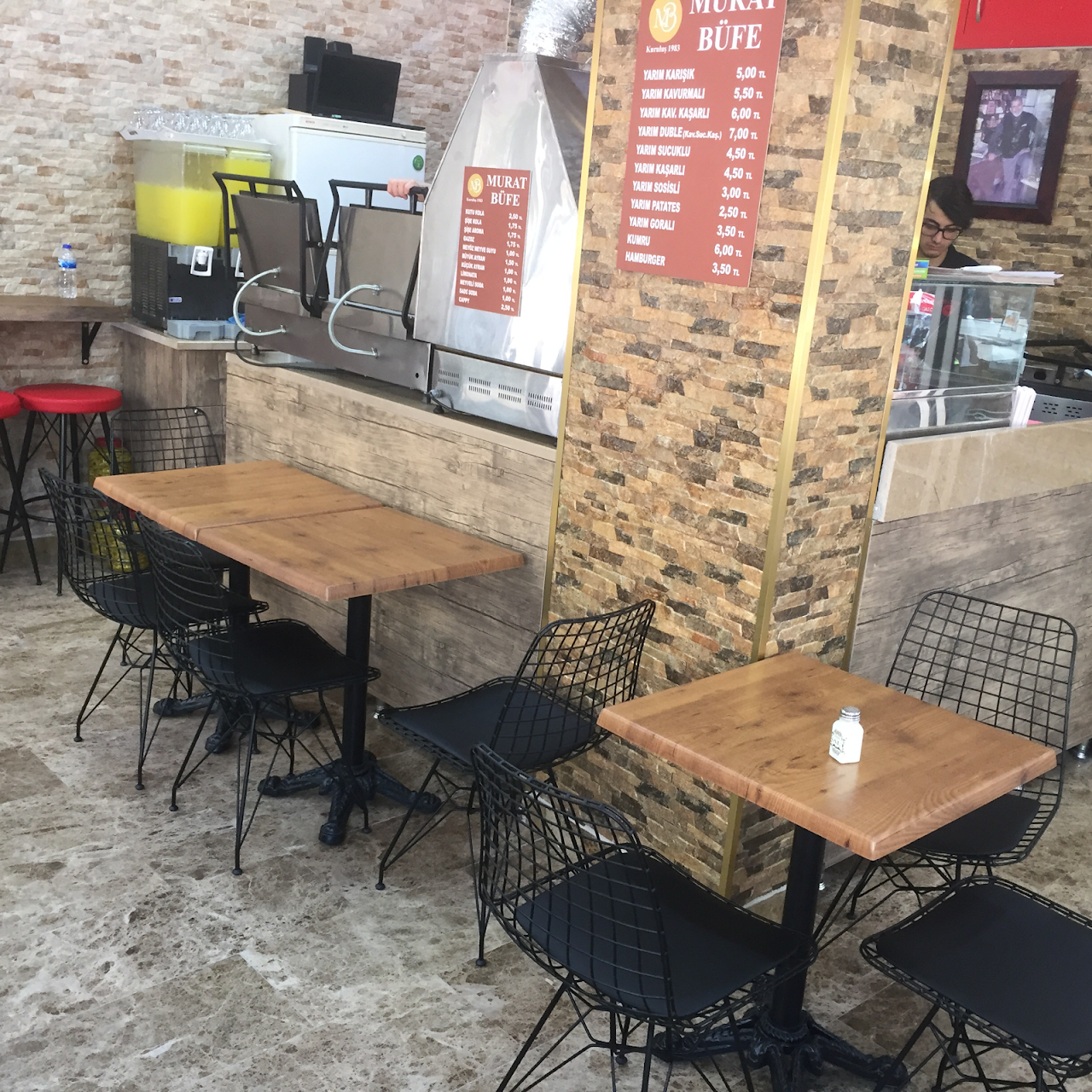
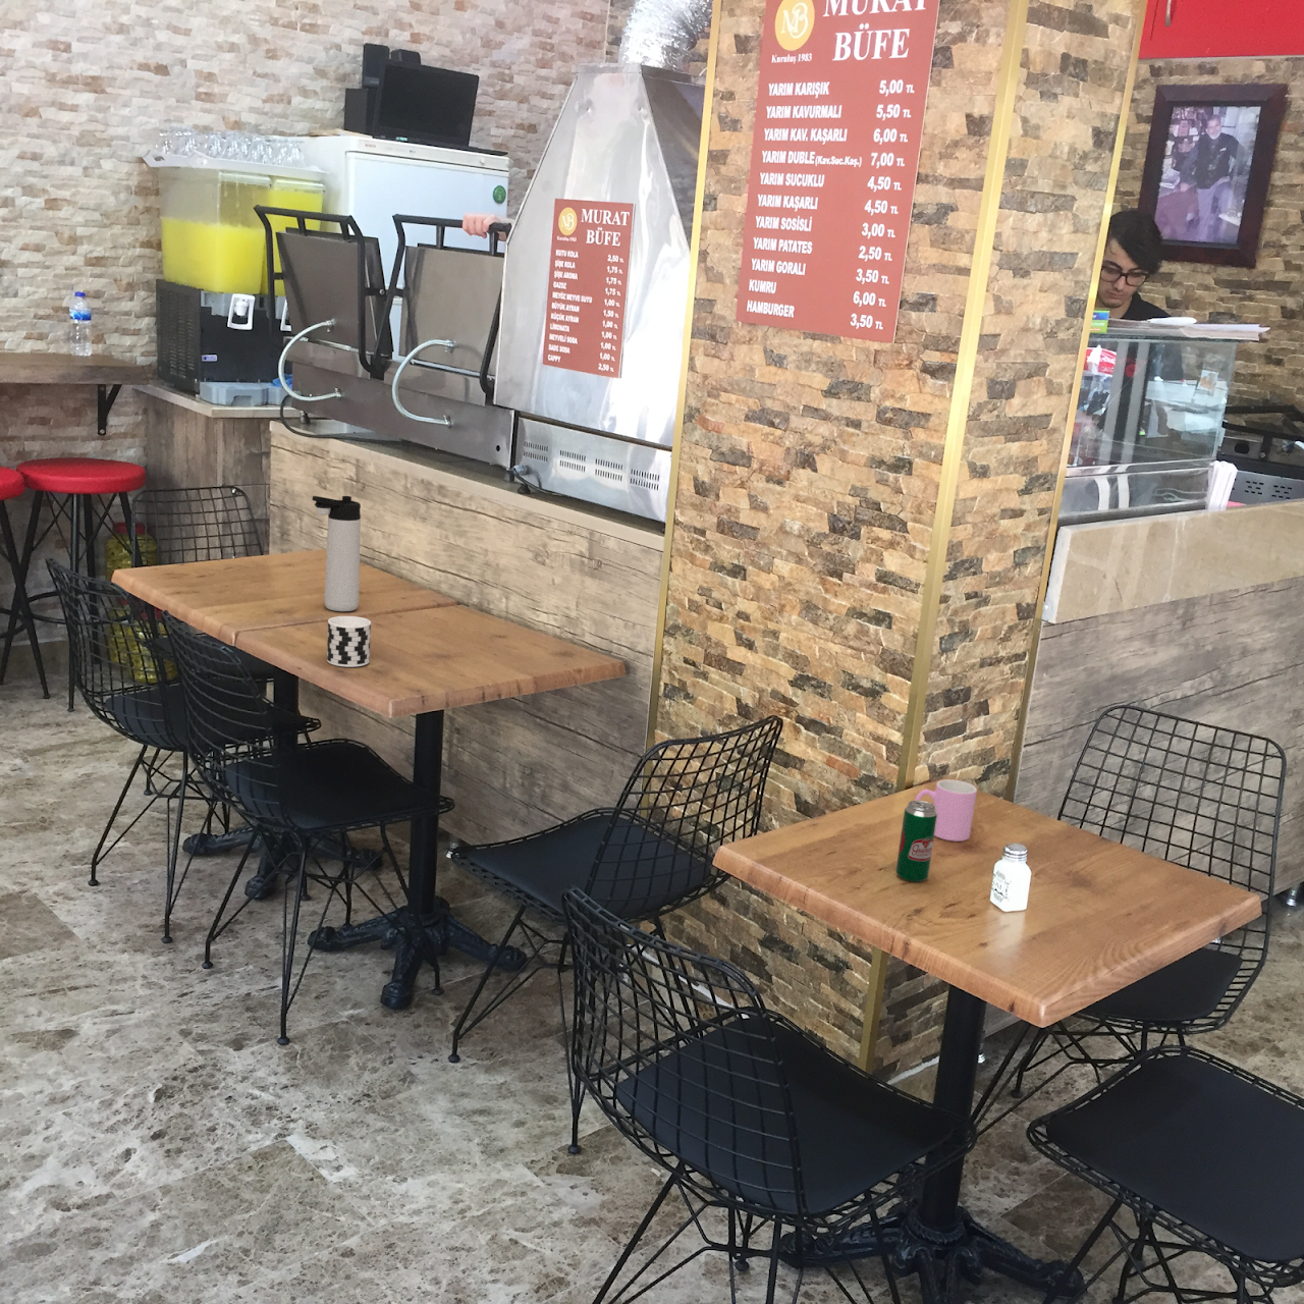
+ thermos bottle [310,496,362,613]
+ cup [326,615,371,669]
+ cup [914,779,978,843]
+ soda can [896,800,937,884]
